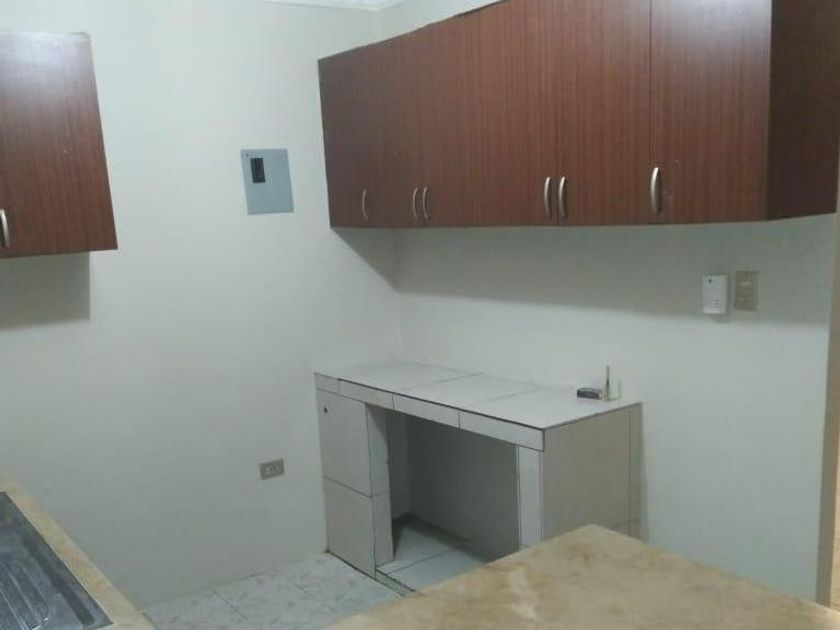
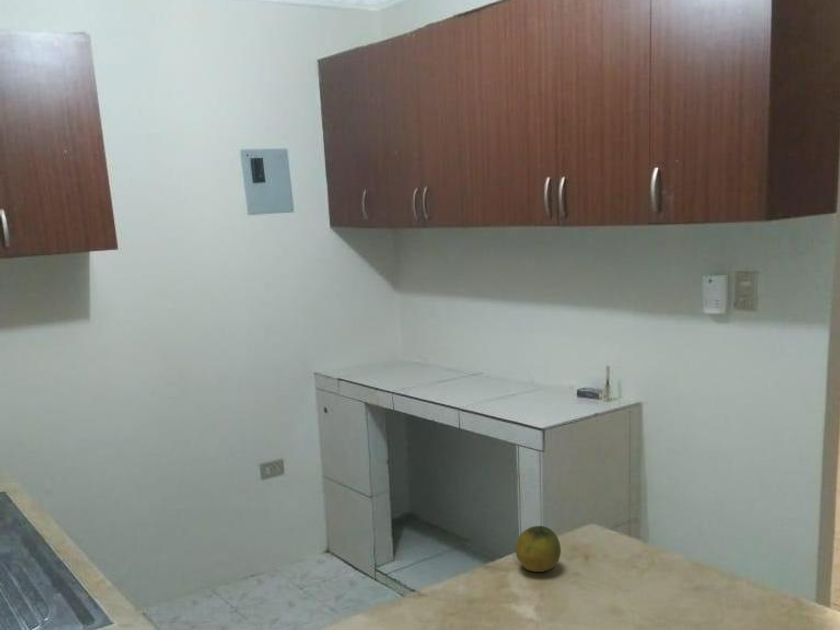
+ fruit [514,525,562,573]
